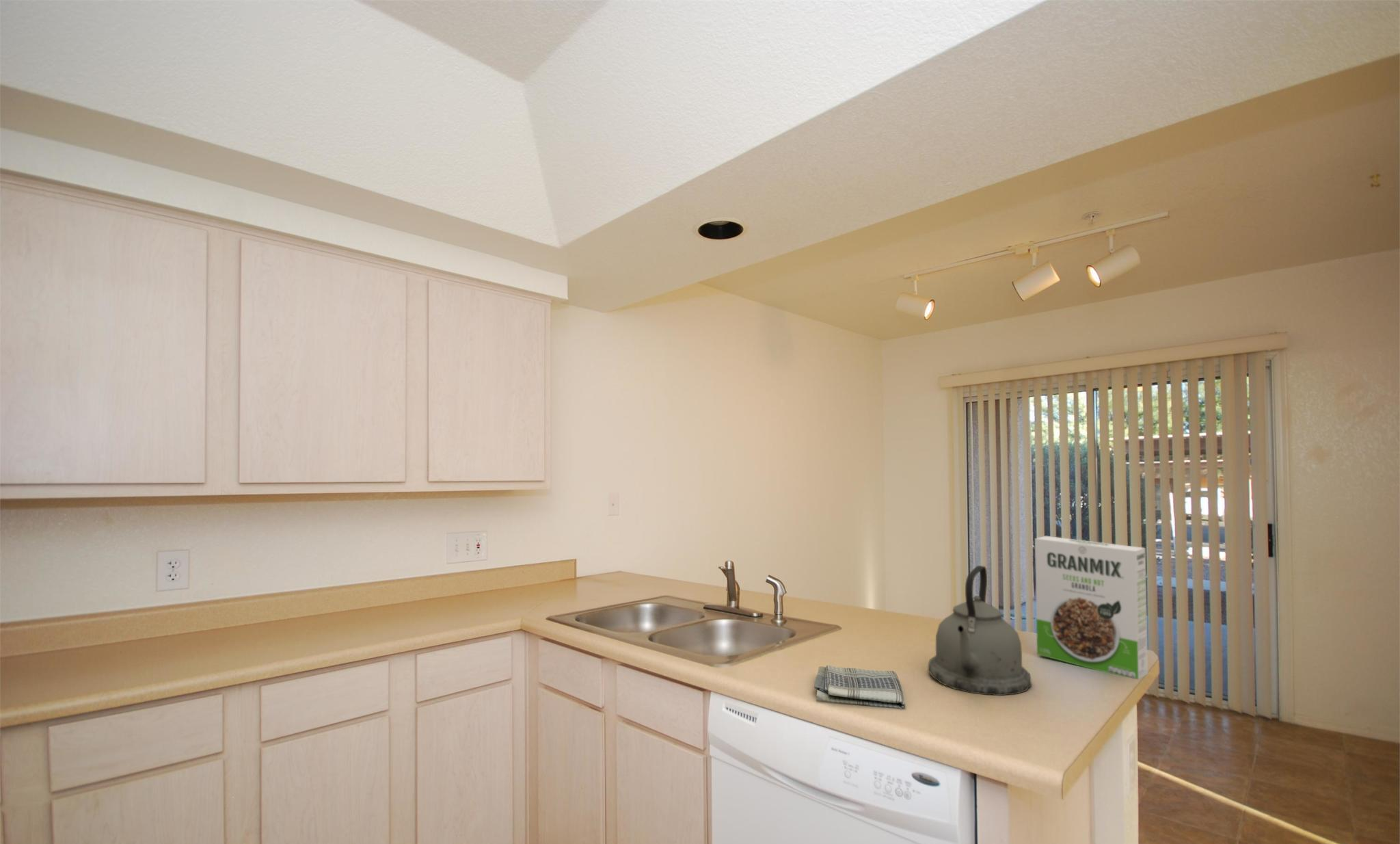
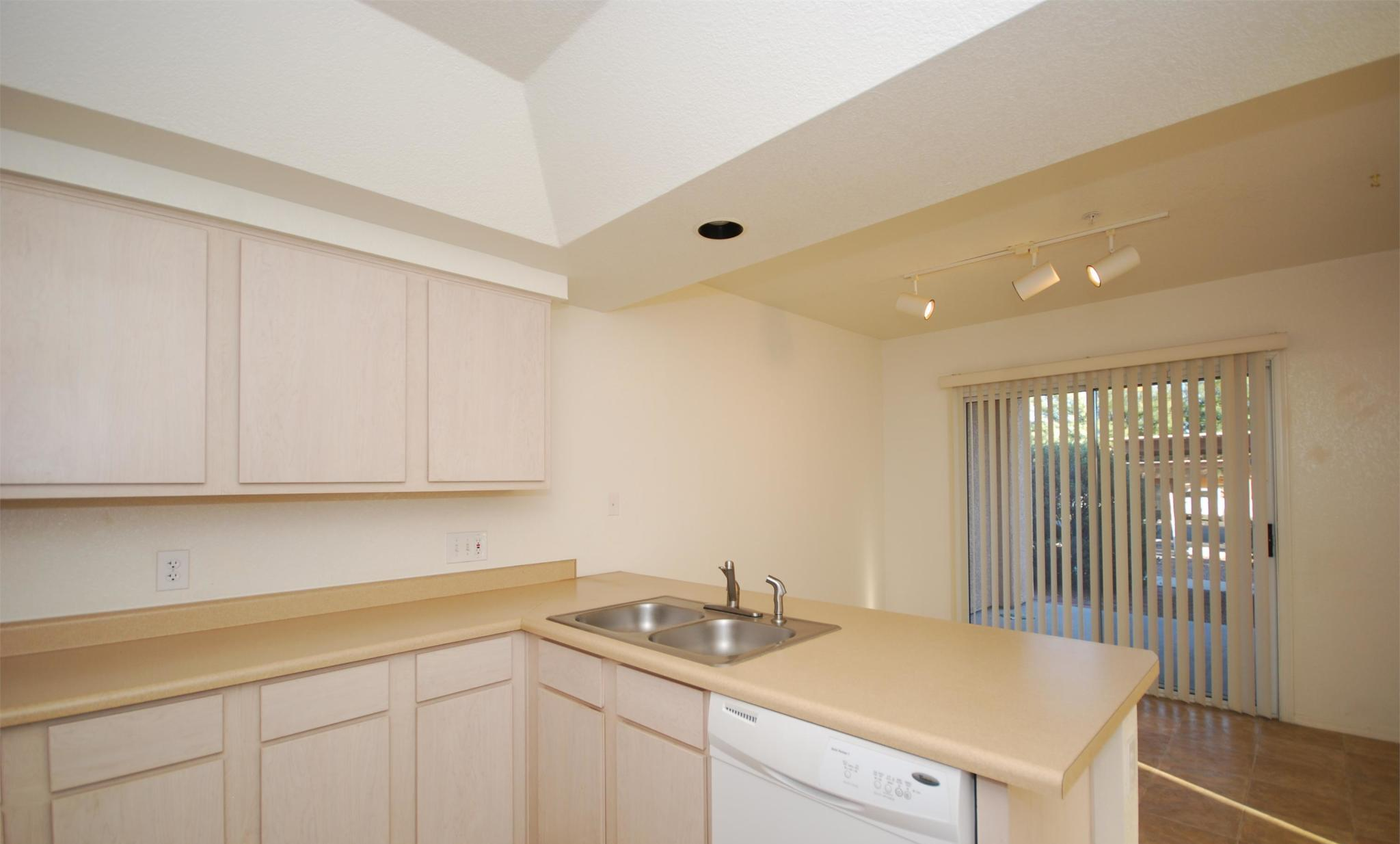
- kettle [928,565,1032,696]
- cereal box [1034,536,1148,680]
- dish towel [813,665,906,710]
